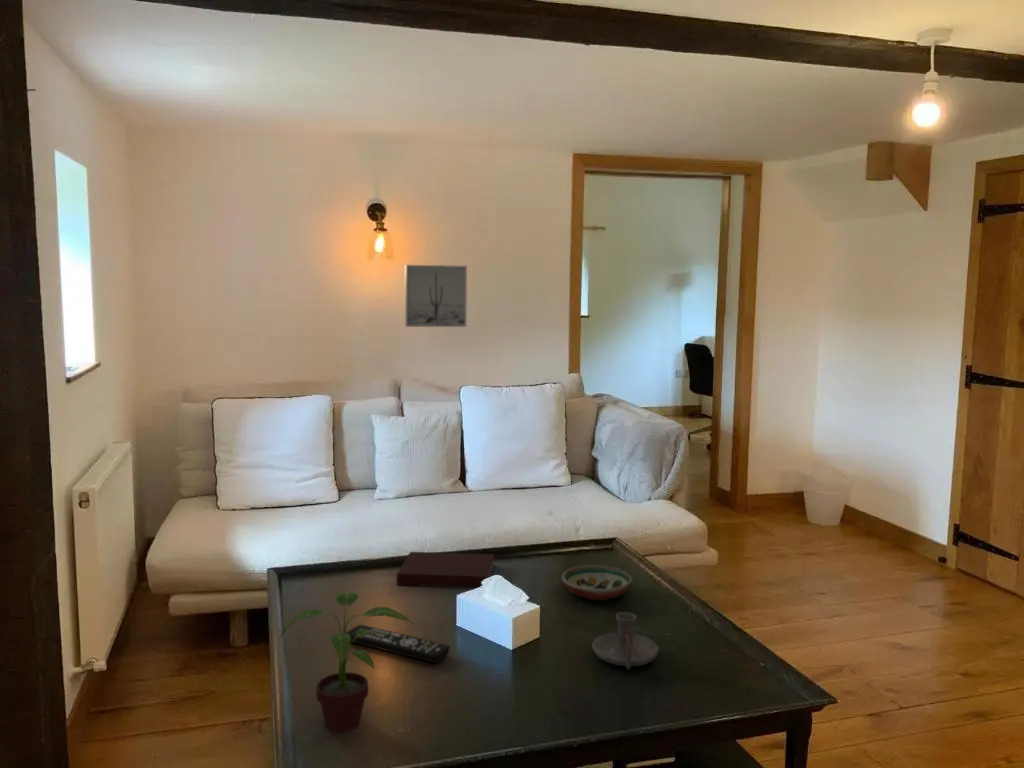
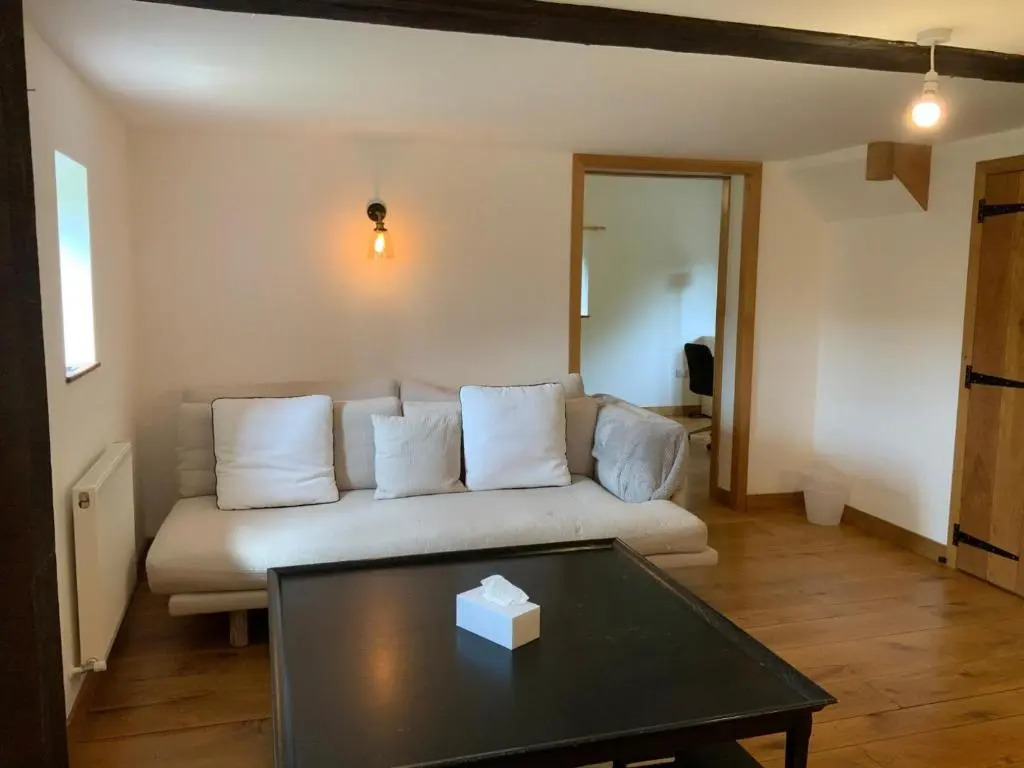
- remote control [346,624,451,664]
- candle holder [591,611,660,671]
- potted plant [278,591,416,733]
- wall art [404,264,468,328]
- notebook [396,551,496,588]
- decorative bowl [561,564,634,601]
